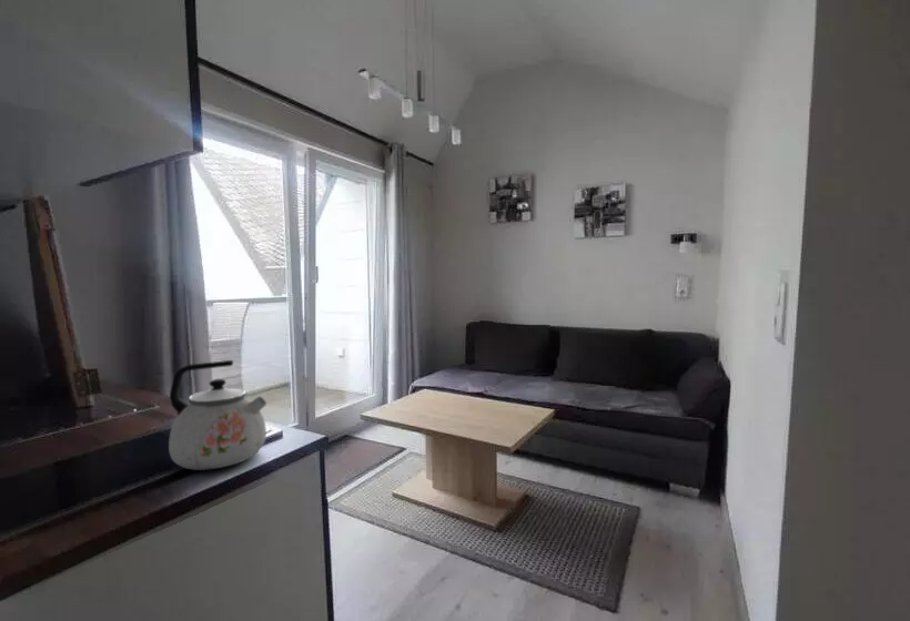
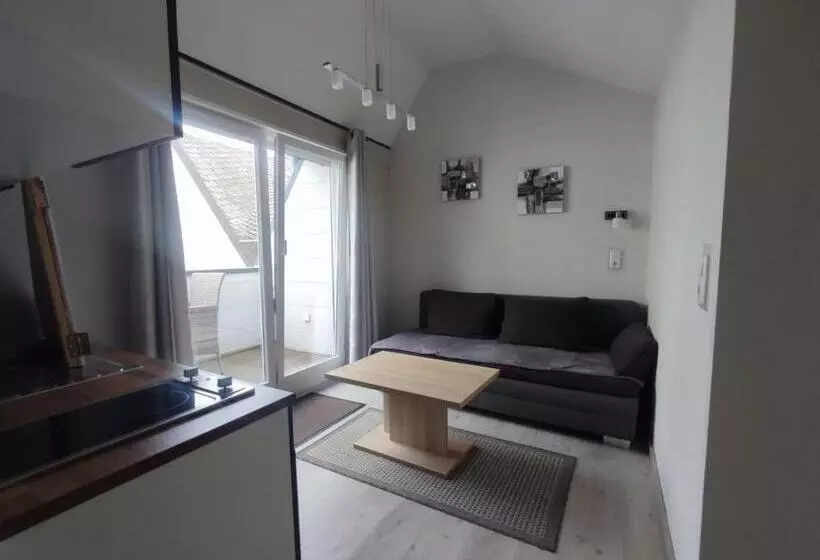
- kettle [168,359,267,471]
